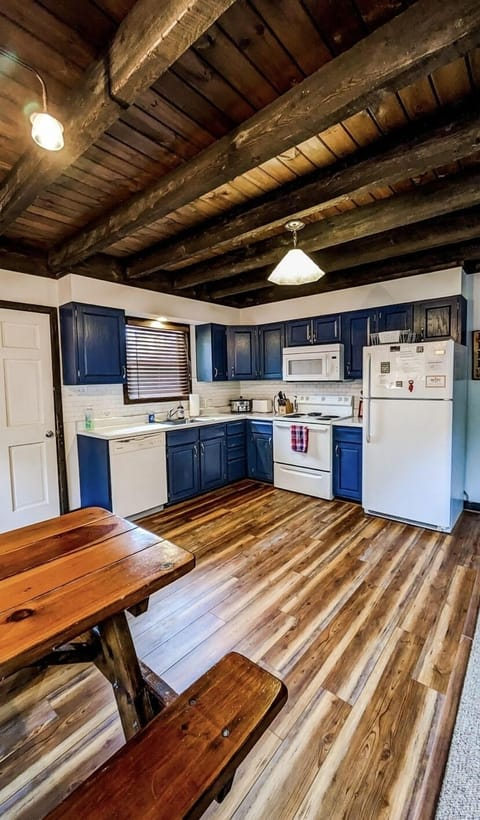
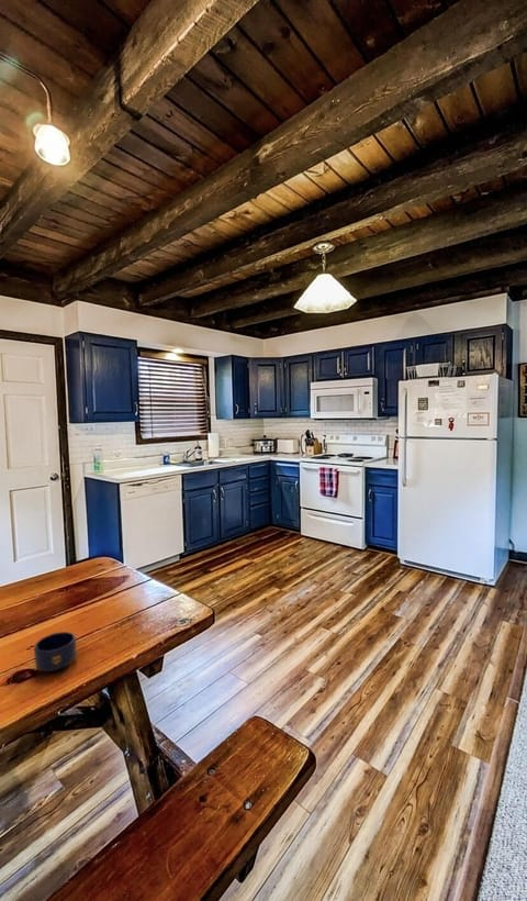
+ mug [33,631,77,672]
